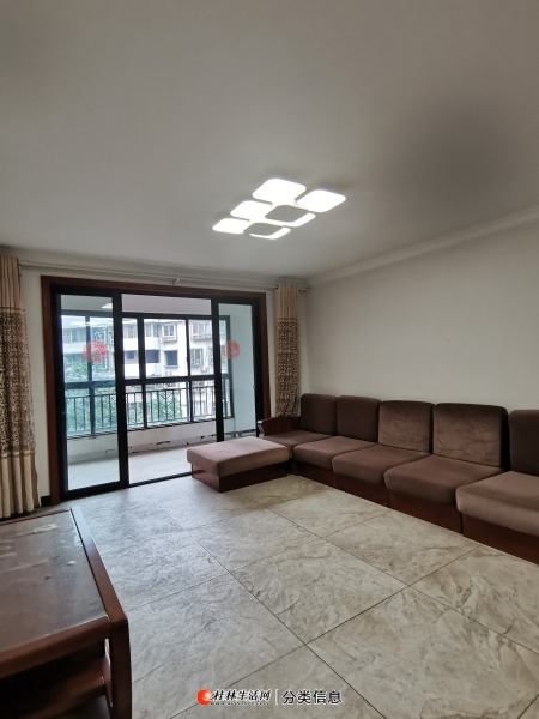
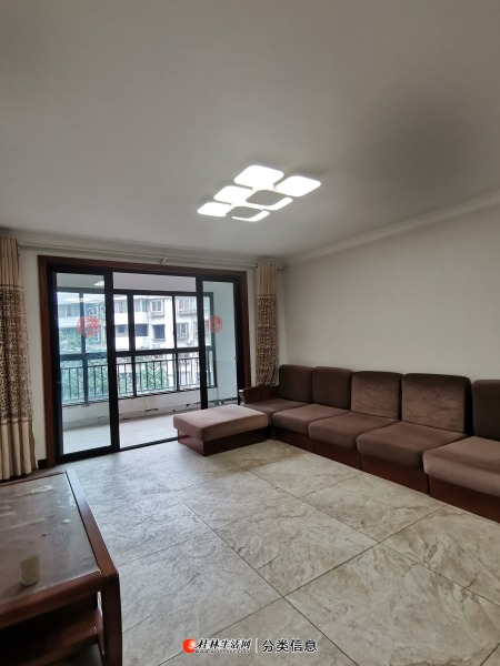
+ candle [19,551,41,586]
